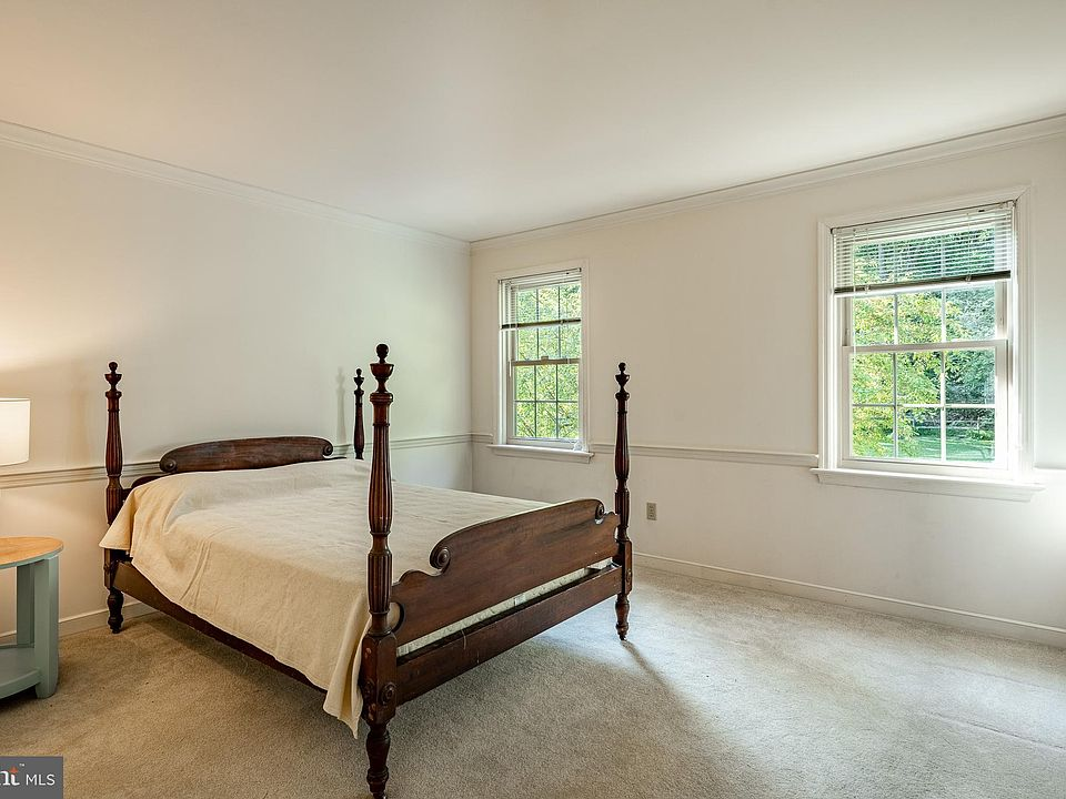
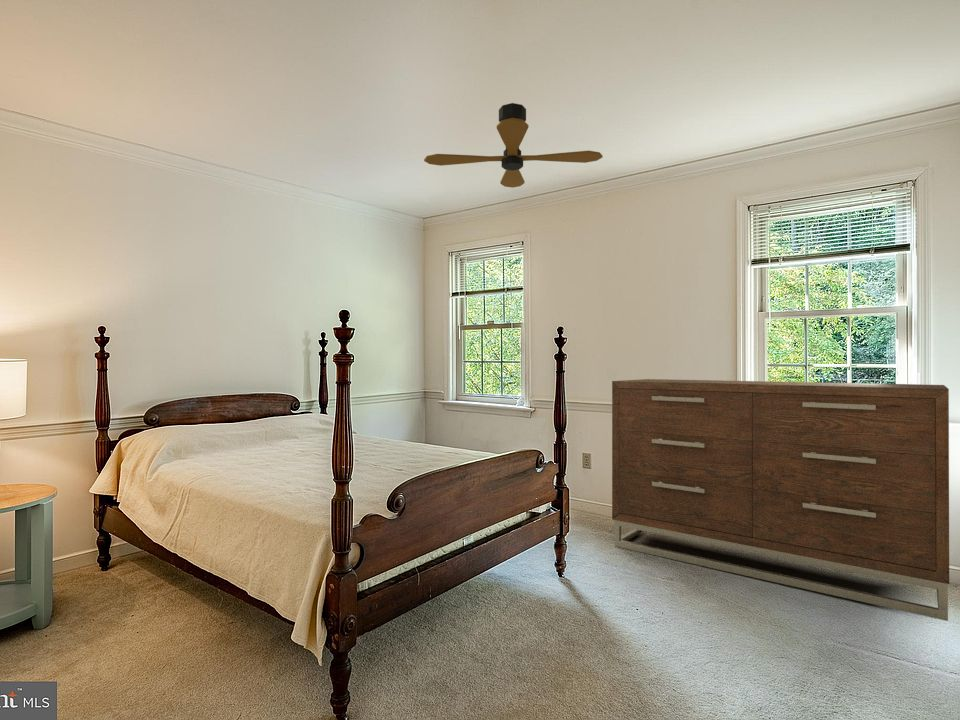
+ dresser [611,378,950,622]
+ ceiling fan [423,102,604,189]
